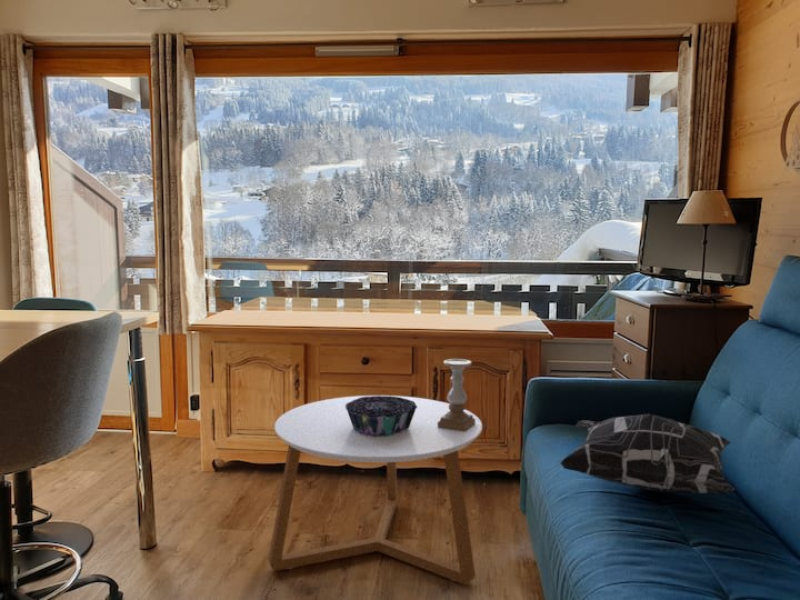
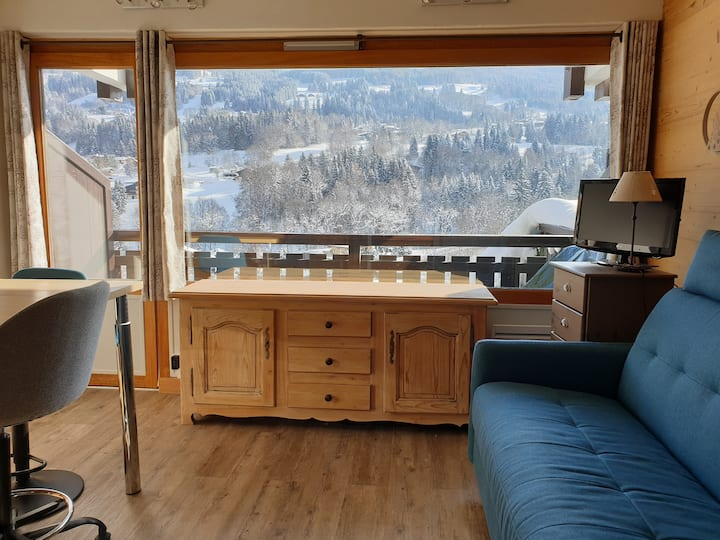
- decorative pillow [559,413,736,494]
- decorative bowl [346,394,418,437]
- coffee table [268,394,483,586]
- candle holder [438,358,476,431]
